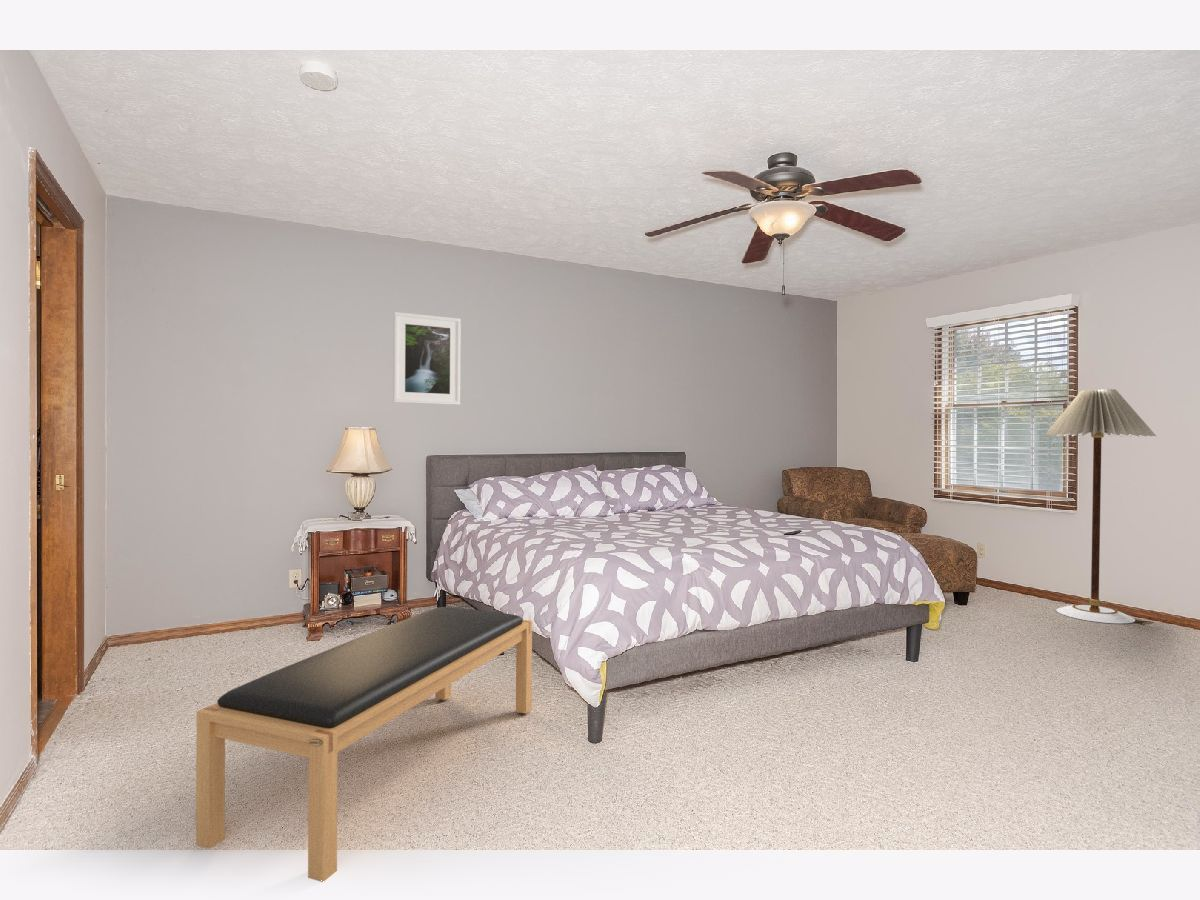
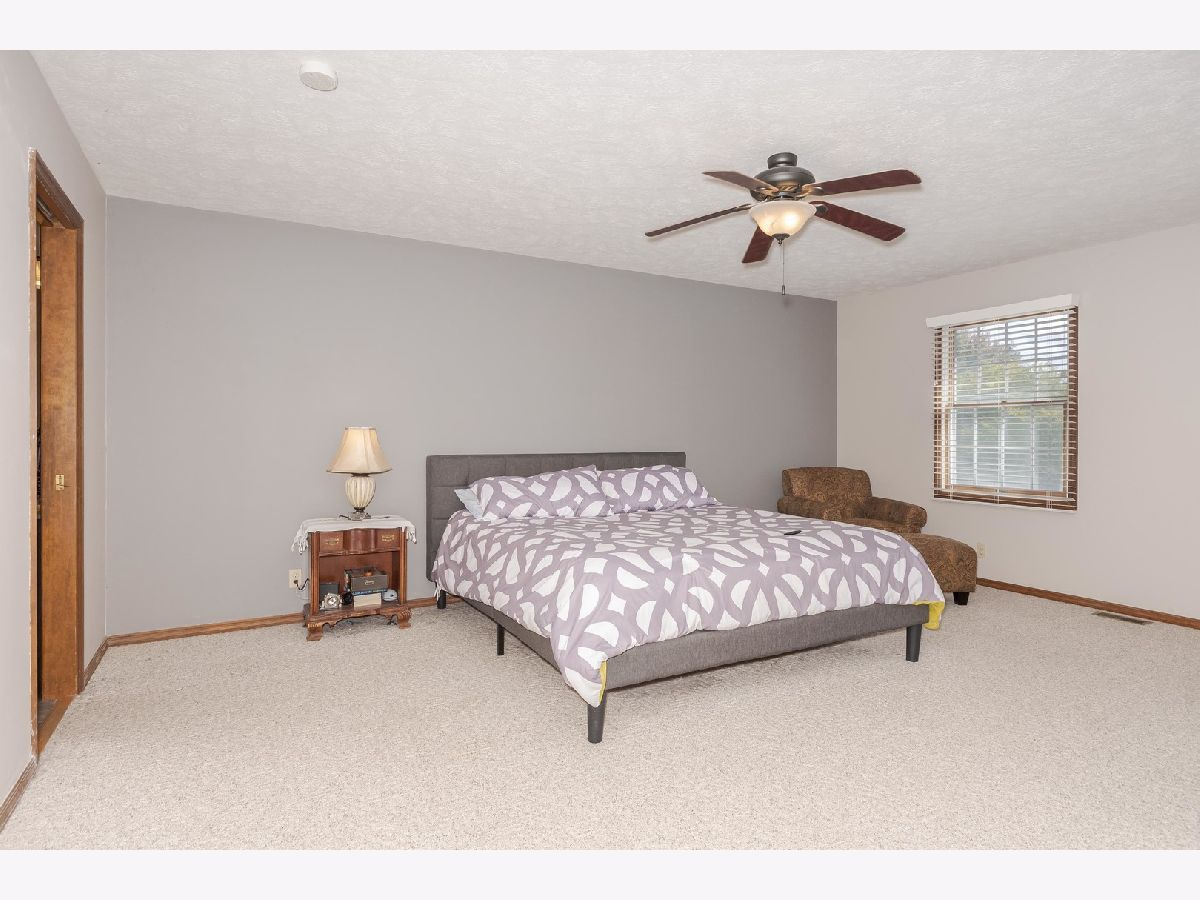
- bench [195,606,533,883]
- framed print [392,311,462,406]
- floor lamp [1043,388,1157,625]
